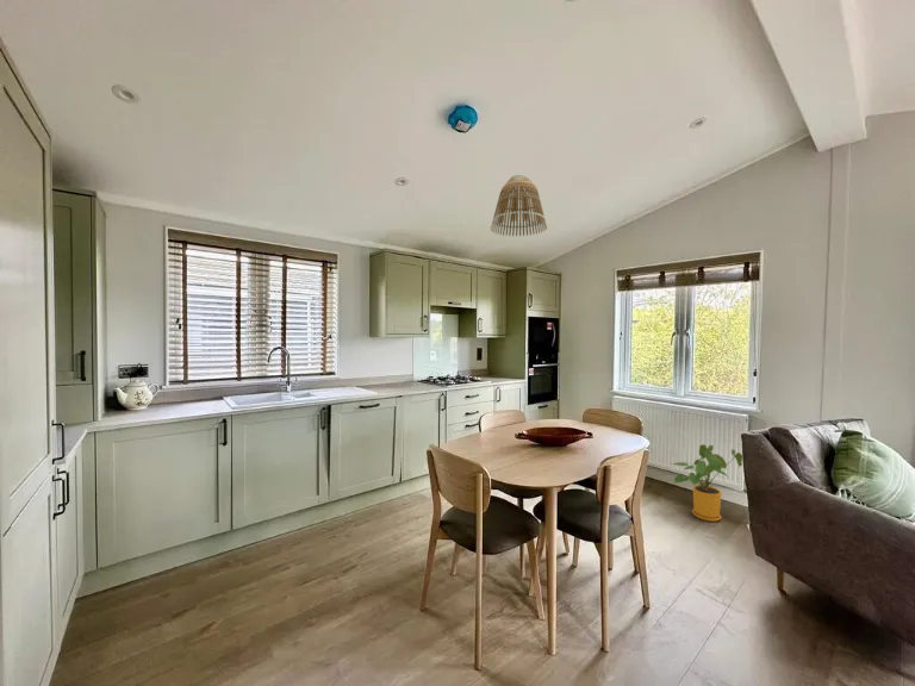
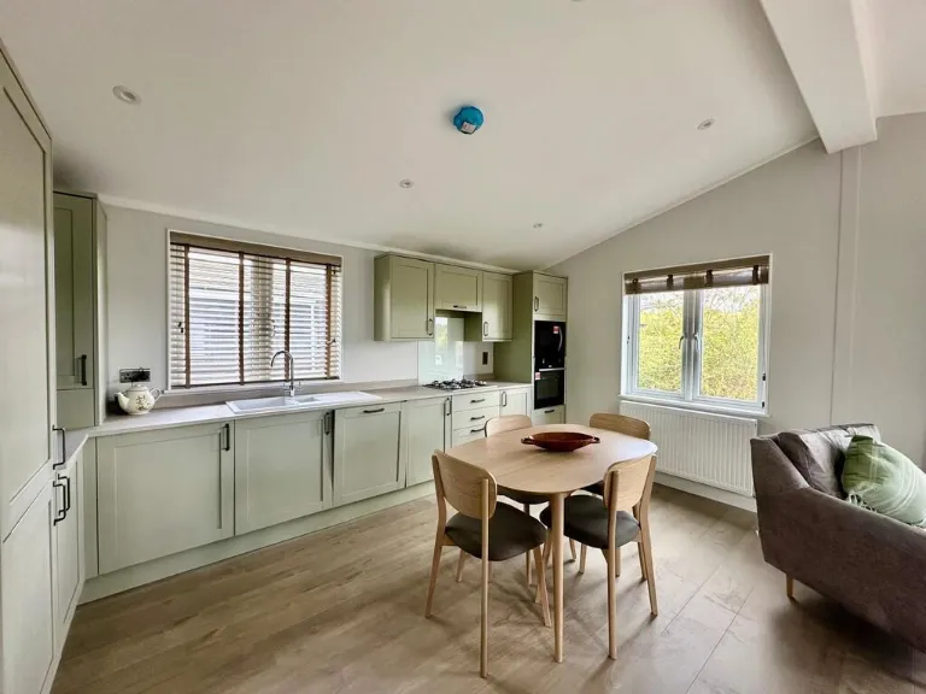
- house plant [672,443,743,523]
- lamp shade [490,173,548,237]
